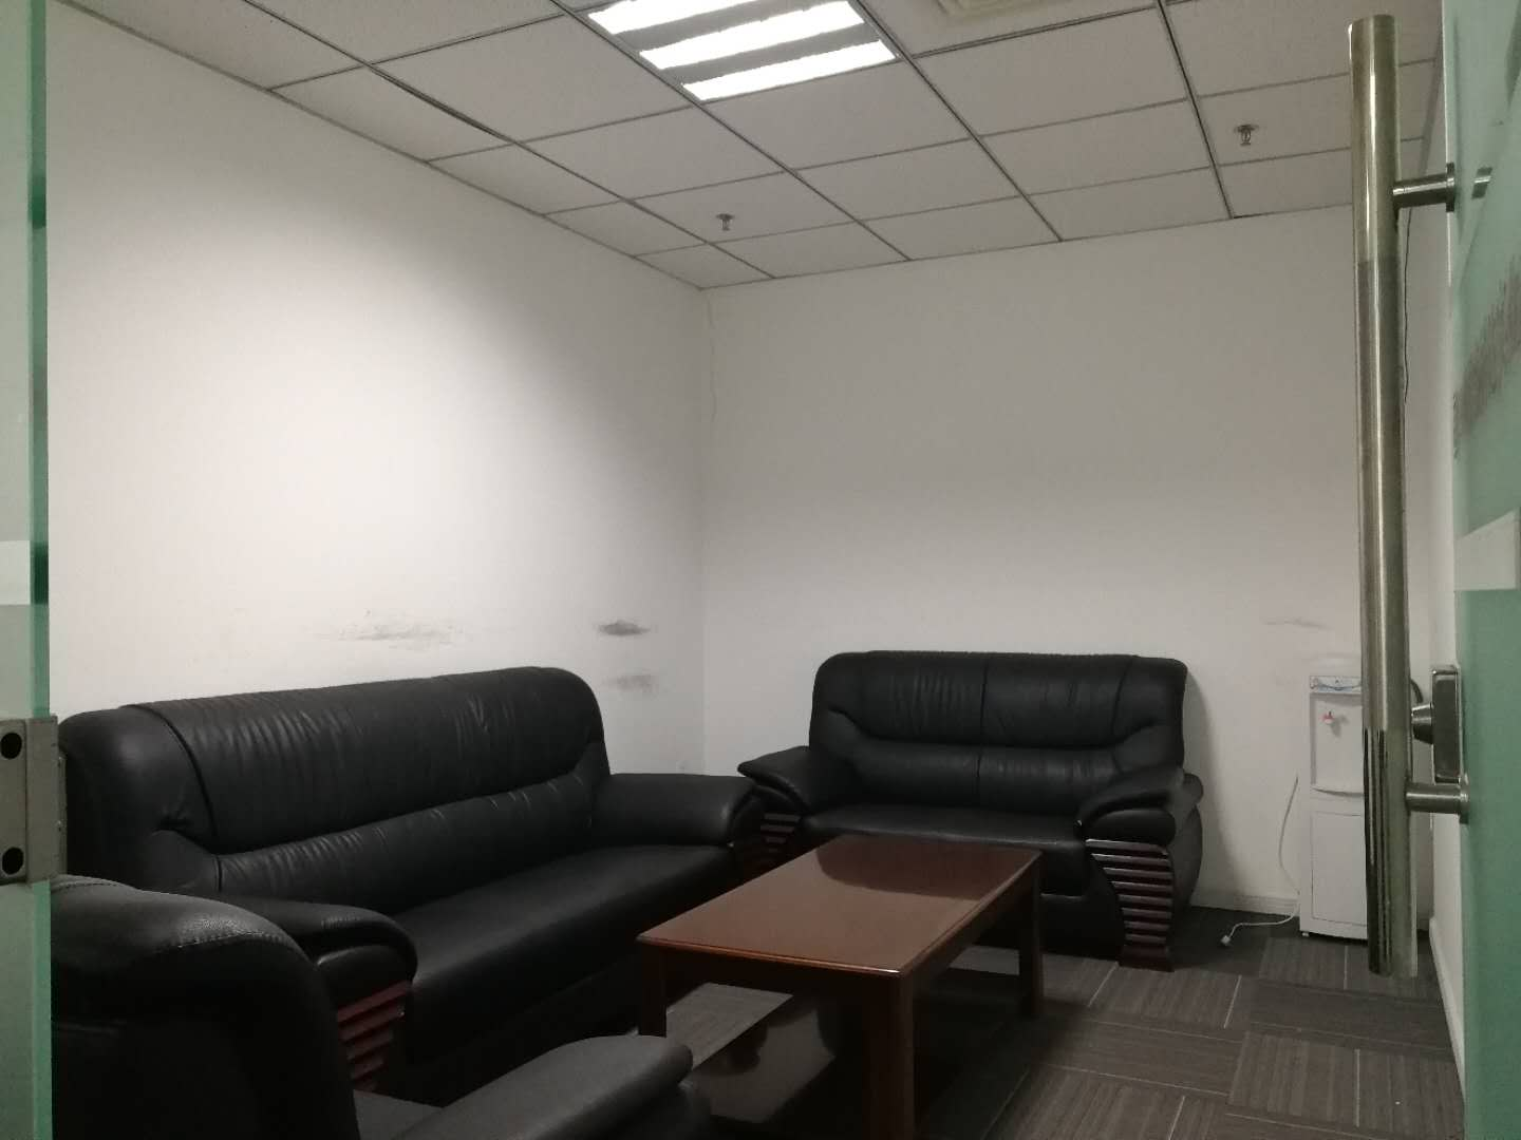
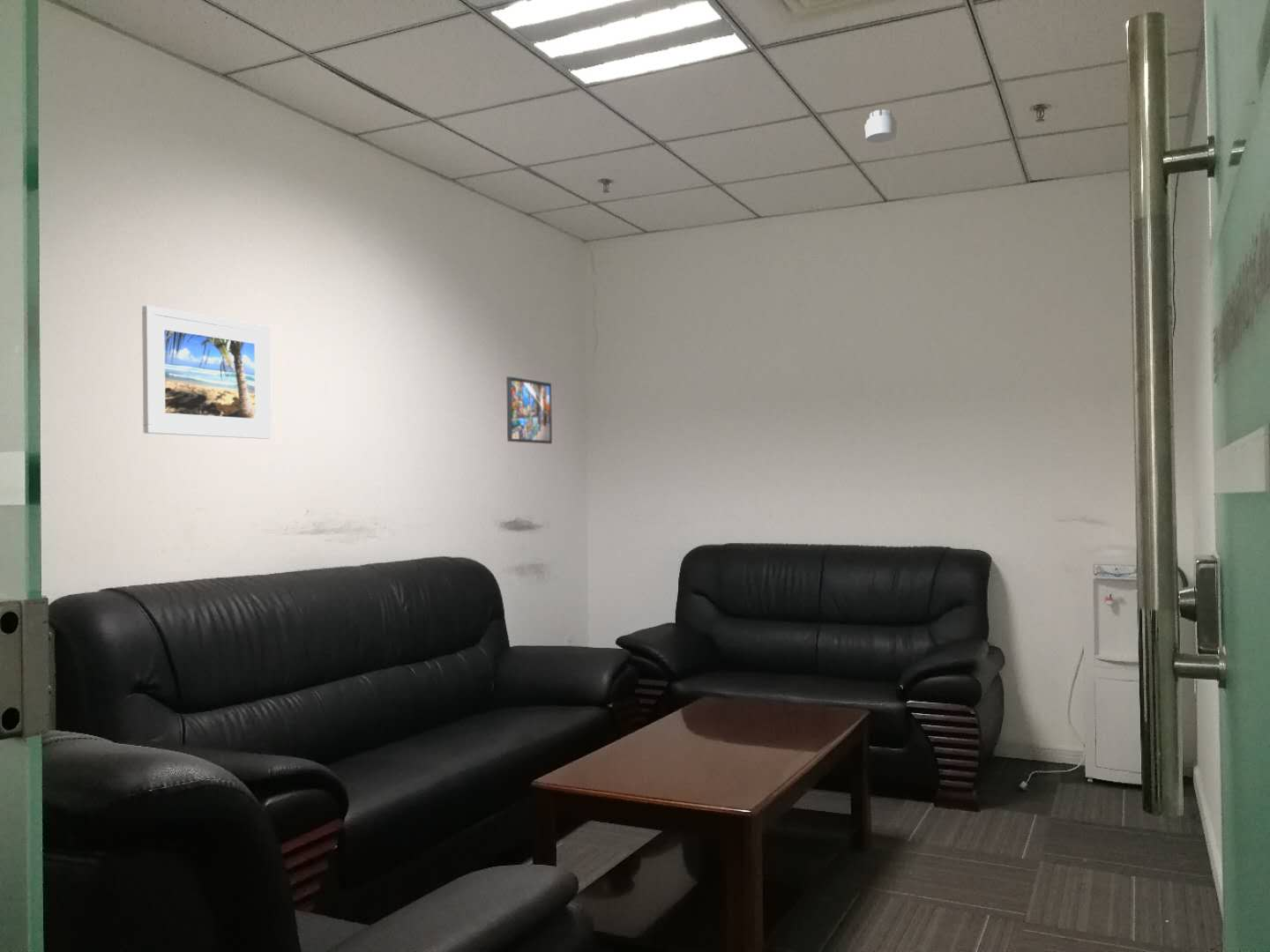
+ smoke detector [863,108,898,144]
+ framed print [505,376,553,444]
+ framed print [141,304,273,440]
